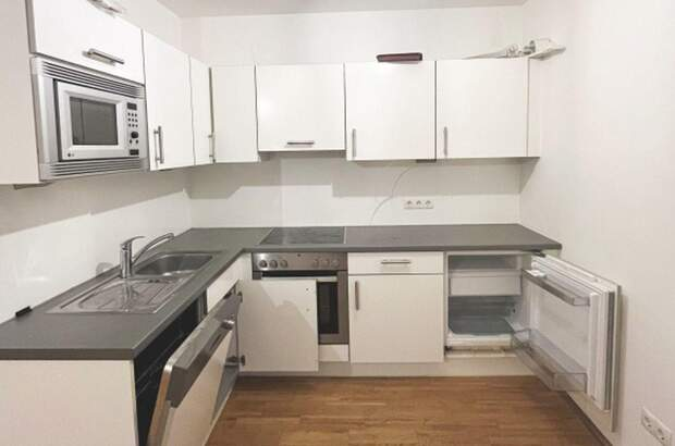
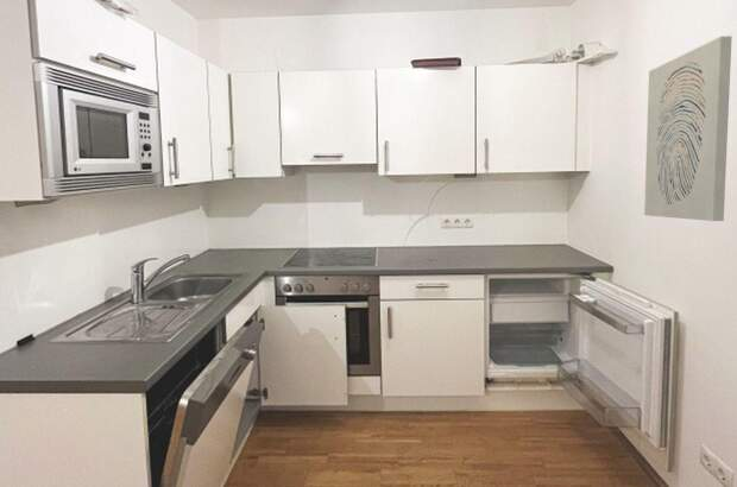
+ wall art [643,34,733,222]
